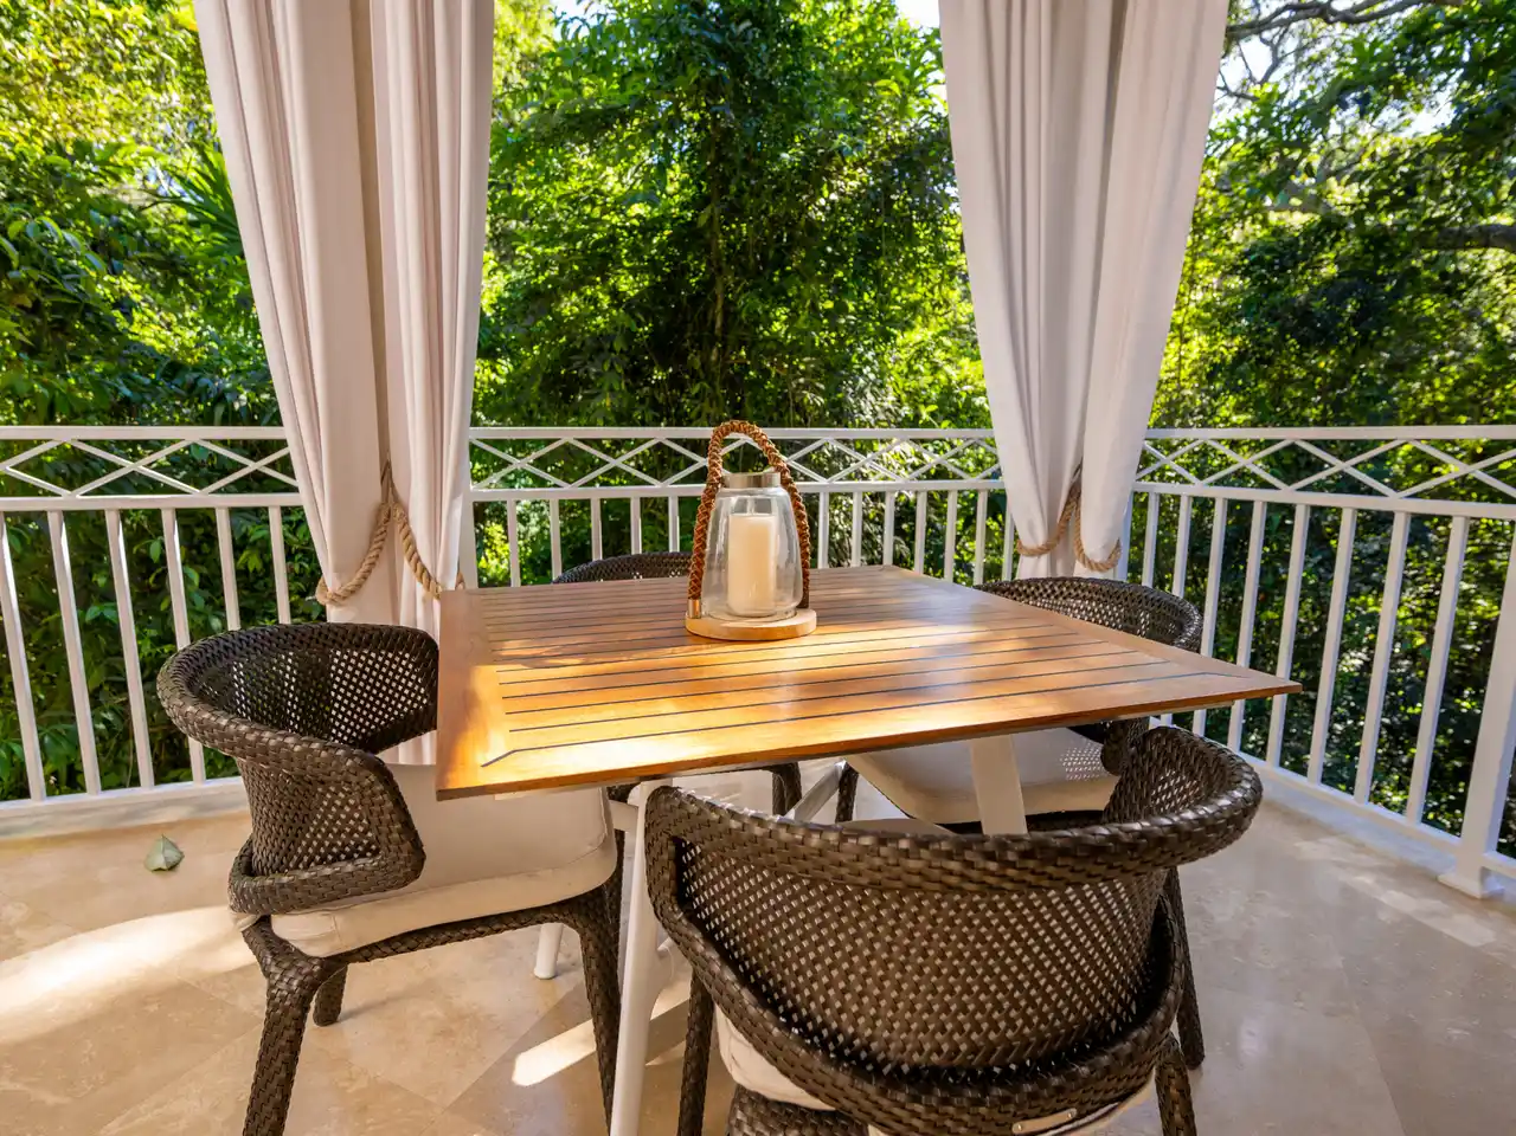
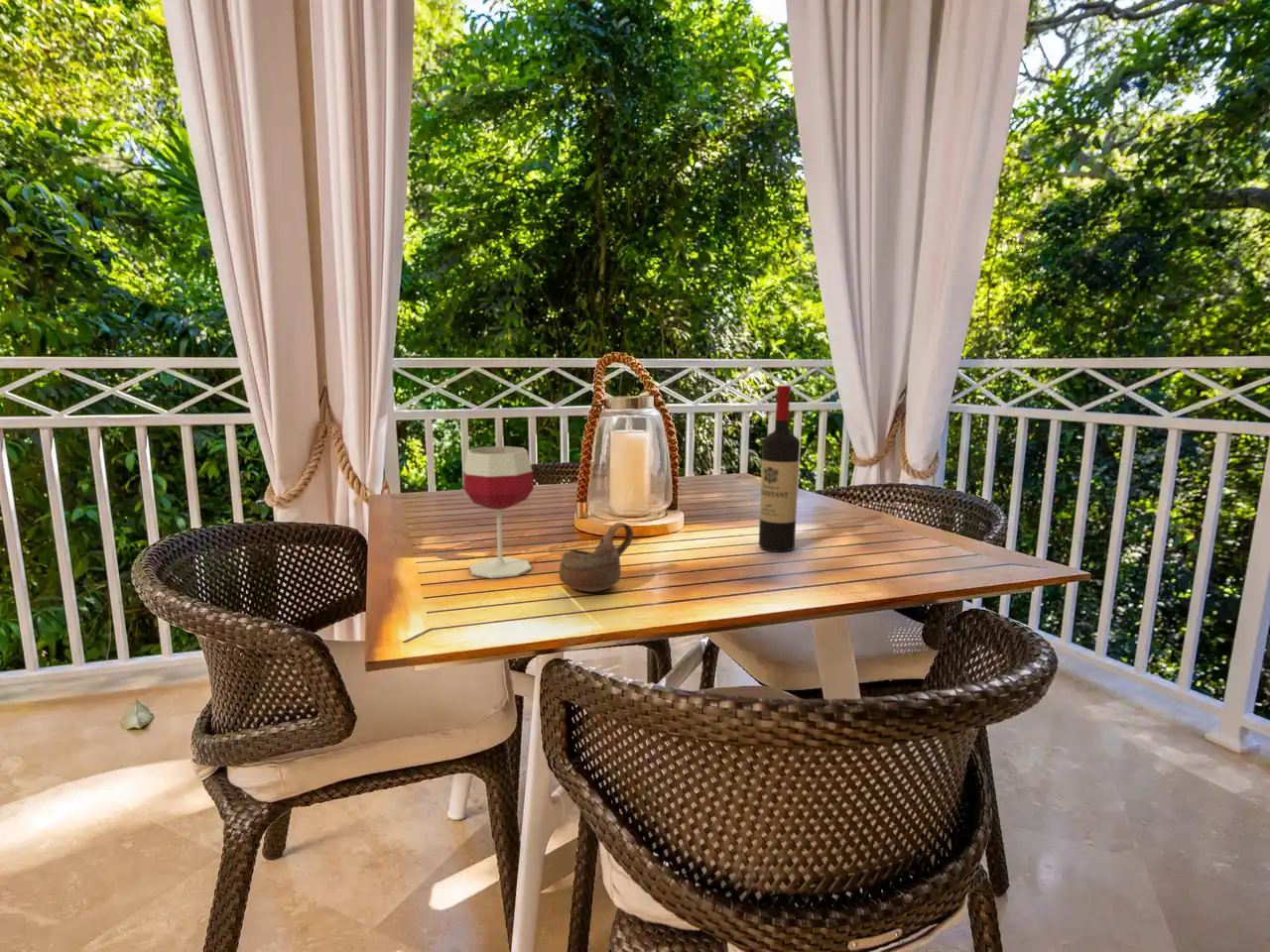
+ cup [559,522,634,593]
+ wine bottle [758,385,801,553]
+ wineglass [462,445,535,579]
